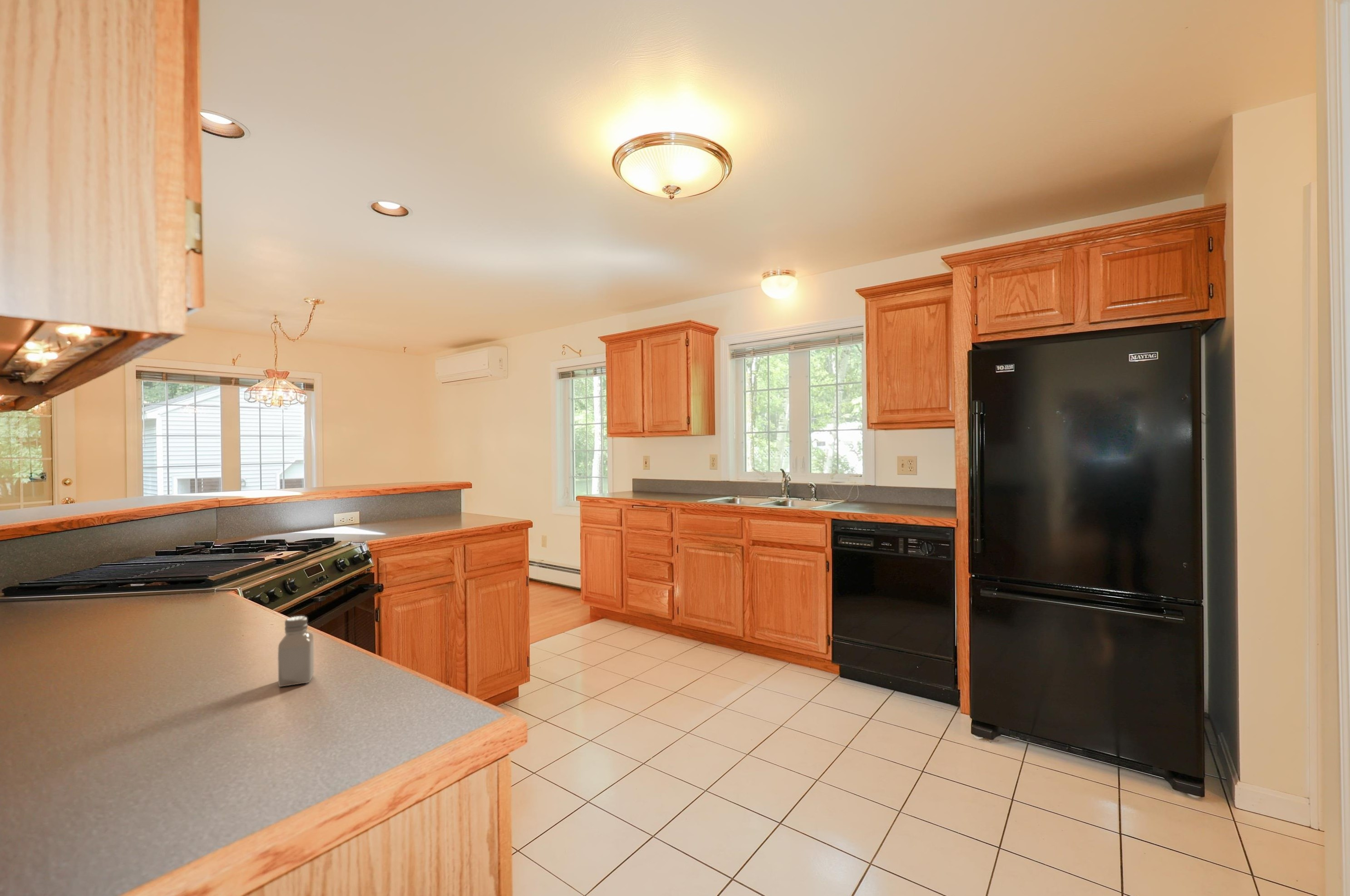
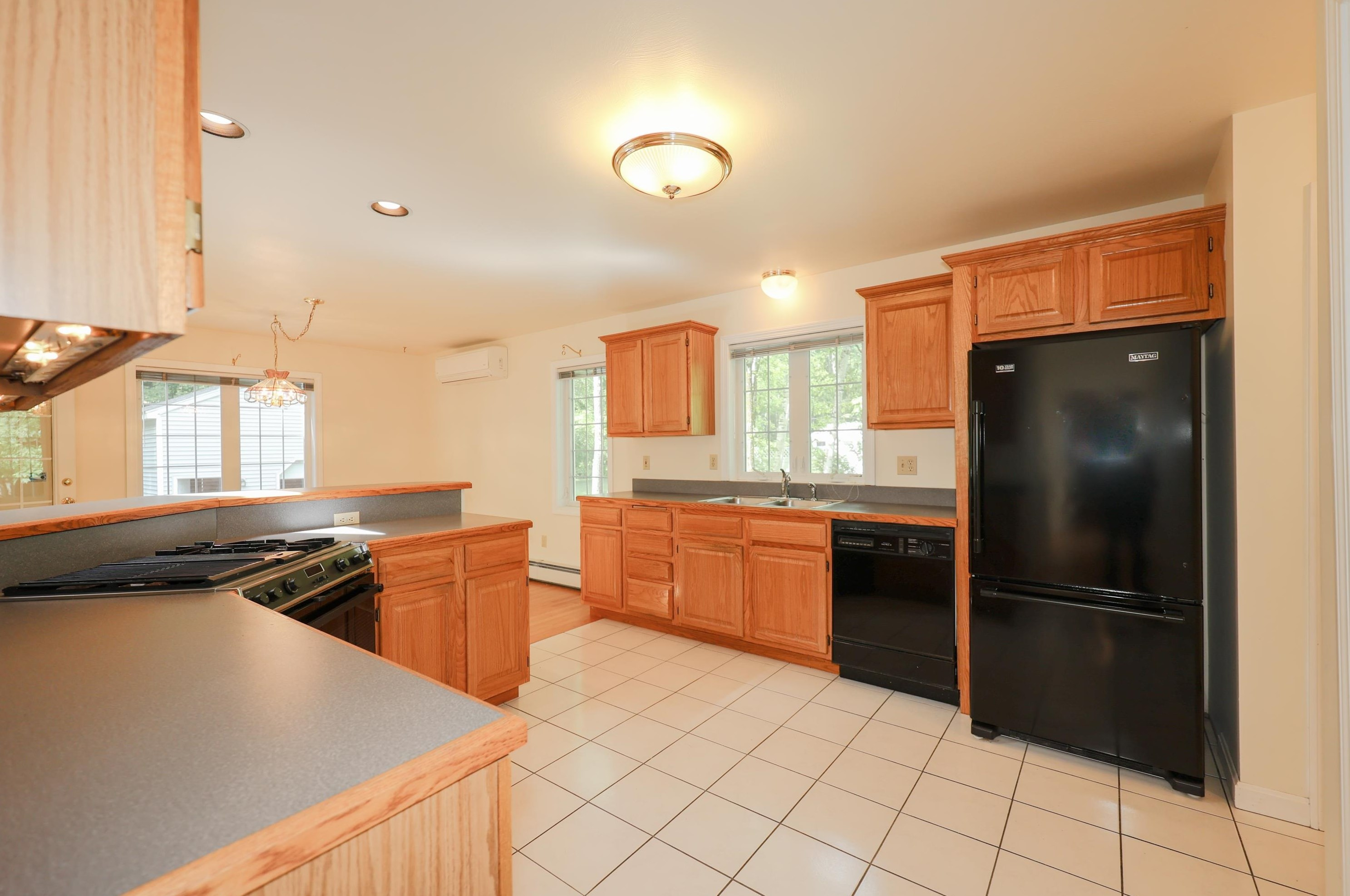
- saltshaker [277,615,315,687]
